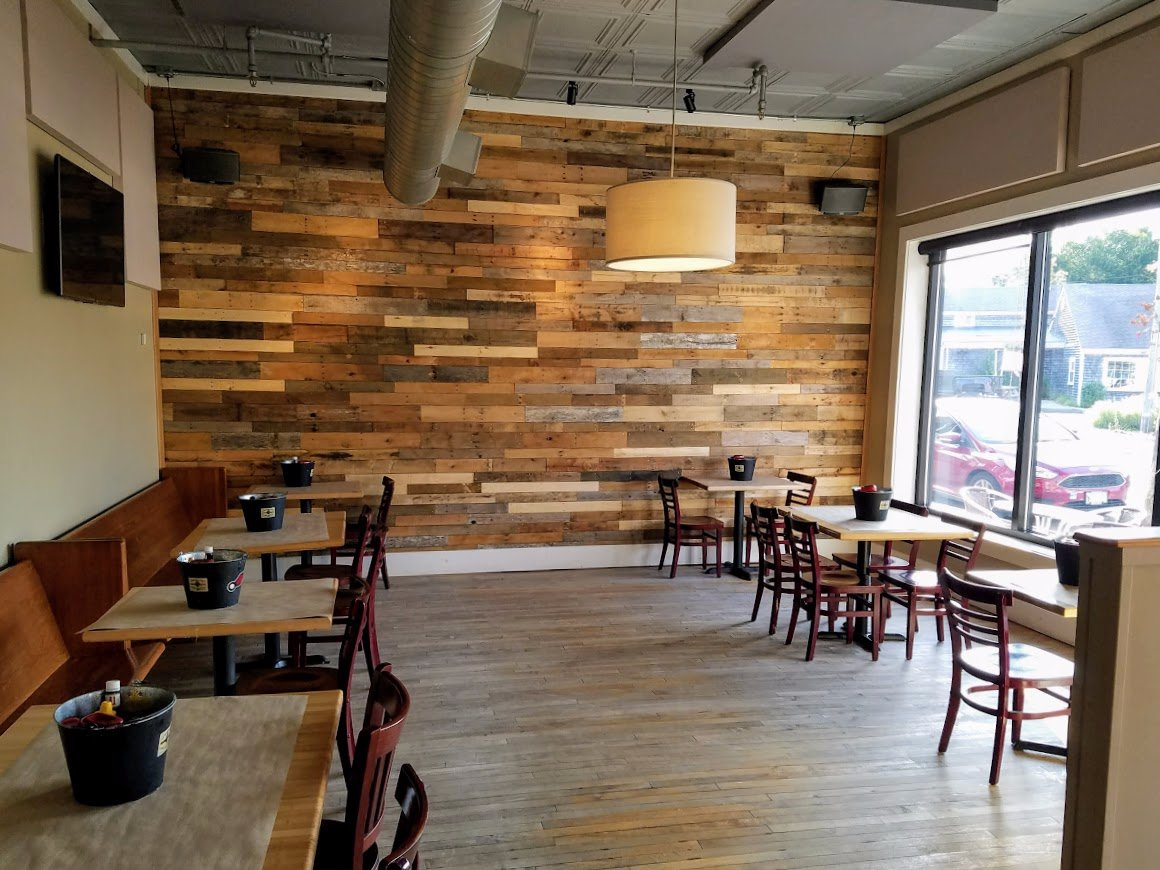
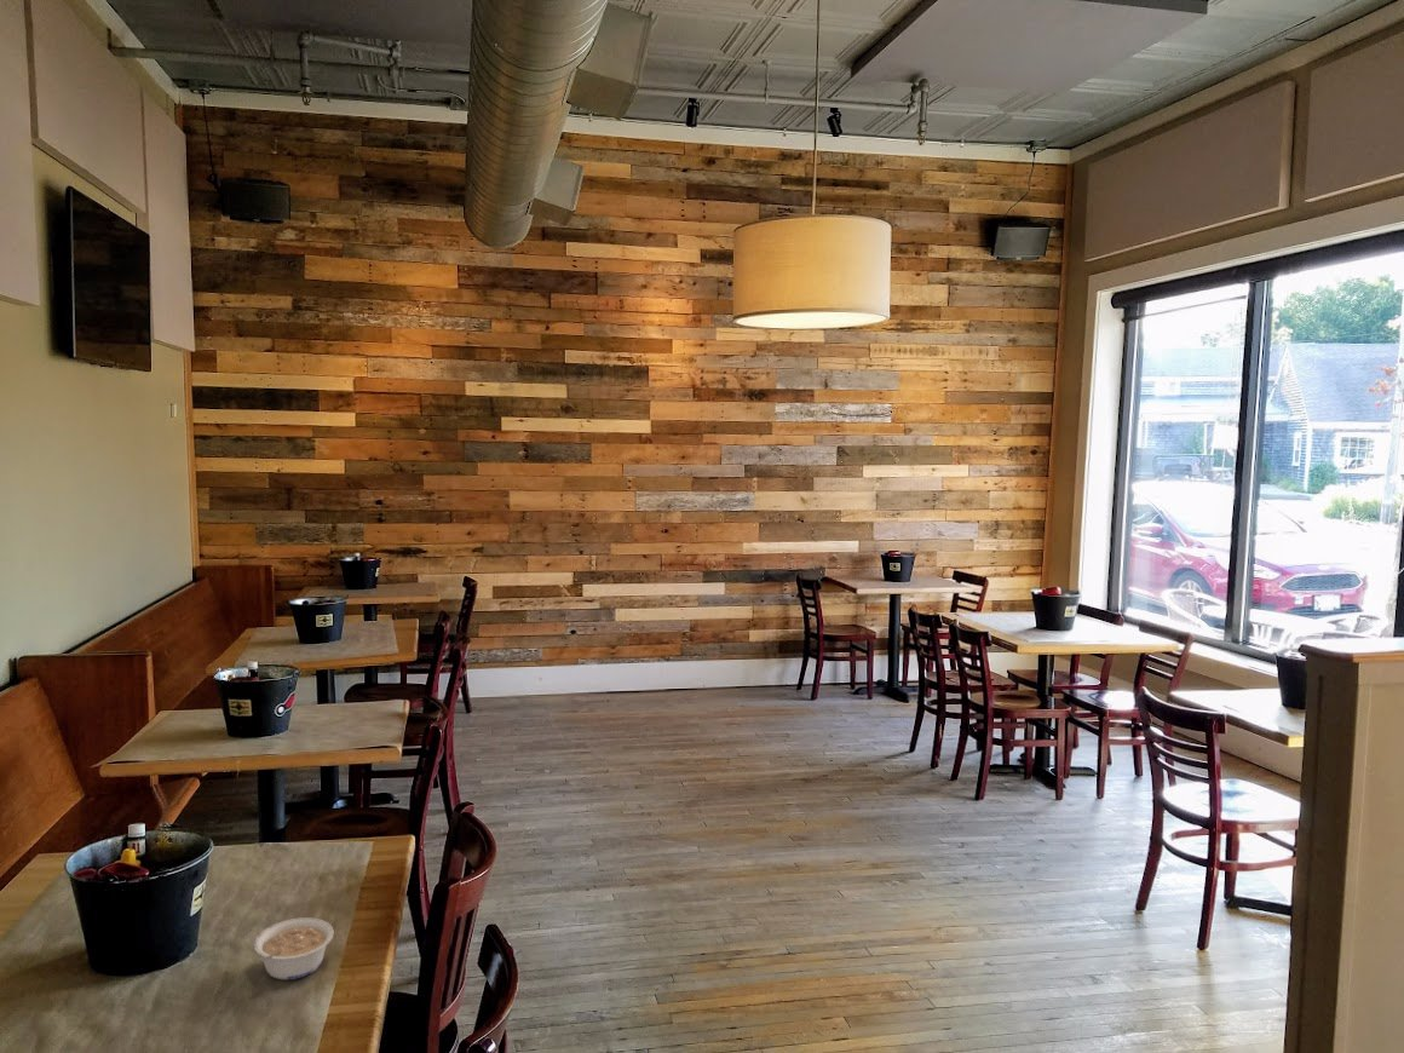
+ legume [252,916,335,980]
